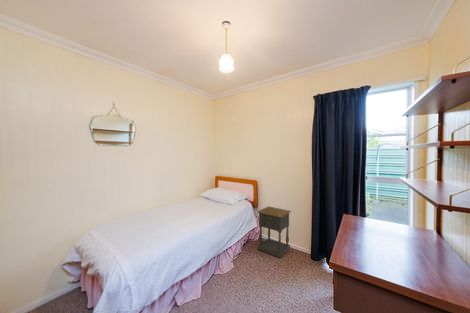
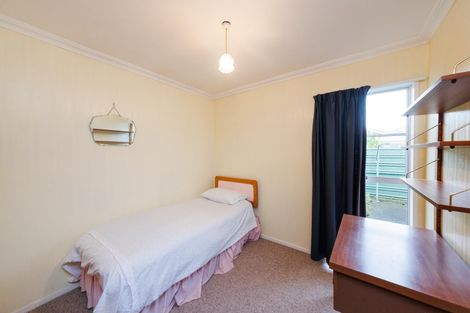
- nightstand [256,205,292,259]
